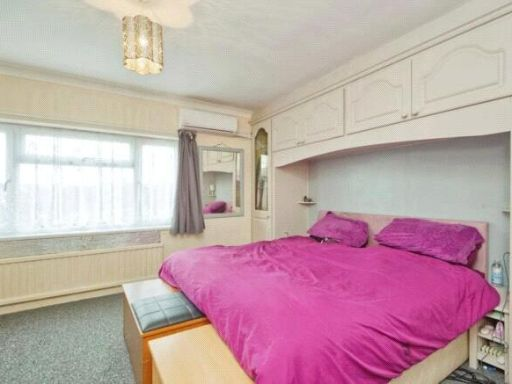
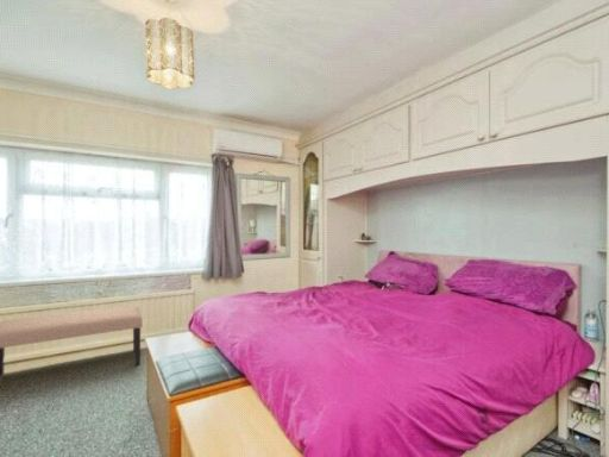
+ bench [0,305,144,377]
